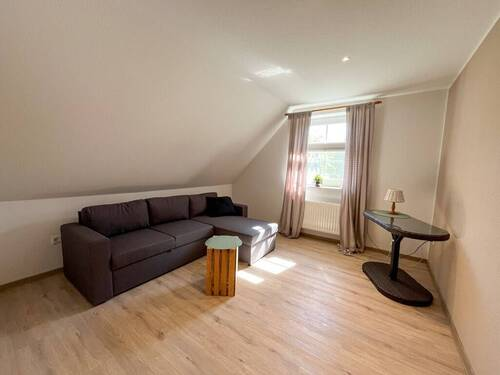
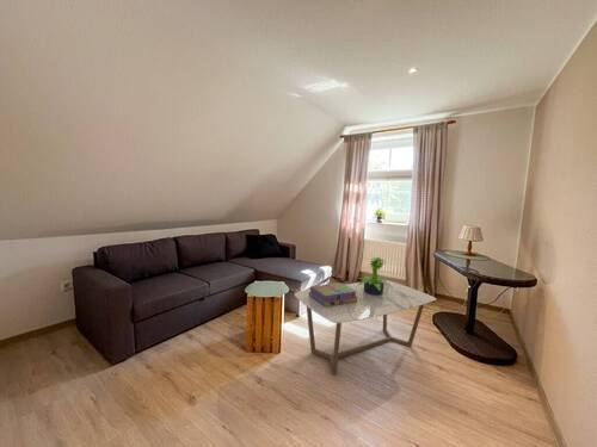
+ stack of books [309,281,358,308]
+ potted plant [357,256,394,296]
+ coffee table [294,279,437,375]
